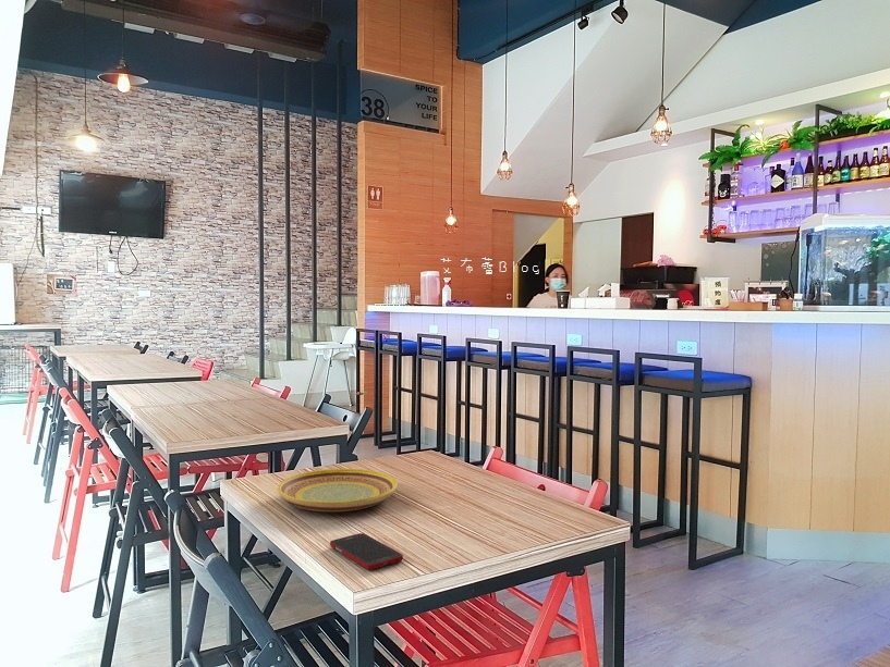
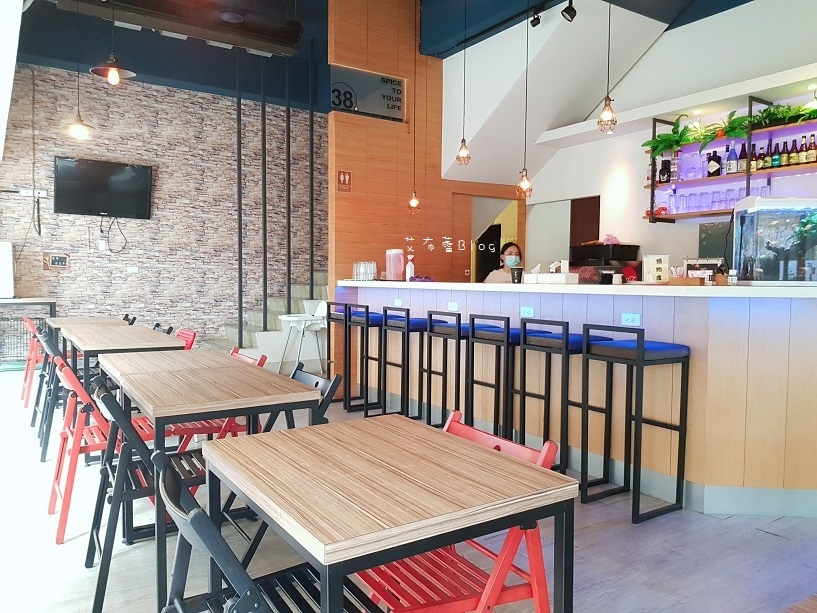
- plate [277,468,398,512]
- cell phone [329,532,404,571]
